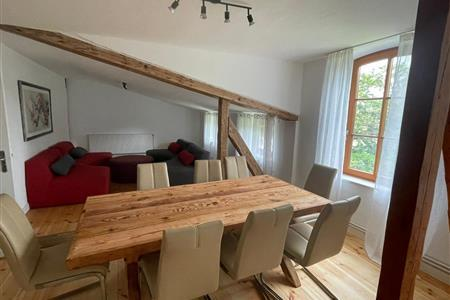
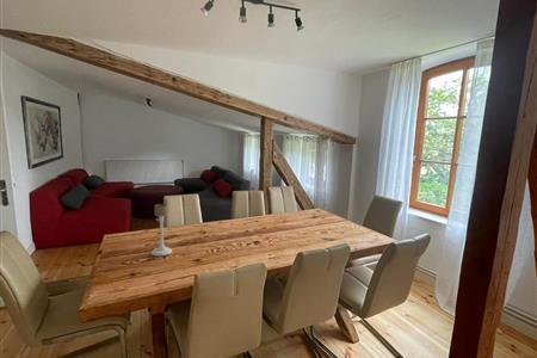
+ candle holder [150,203,173,257]
